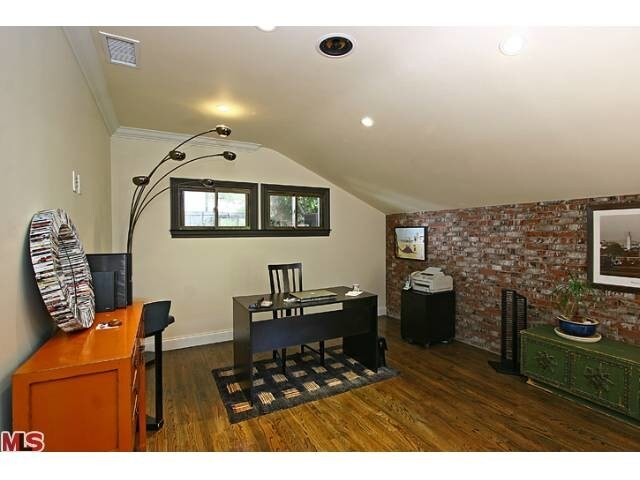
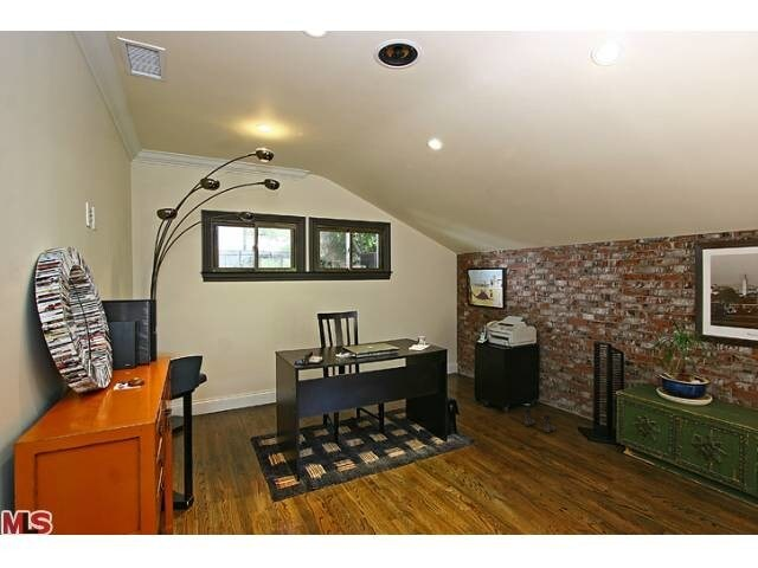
+ boots [523,408,557,433]
